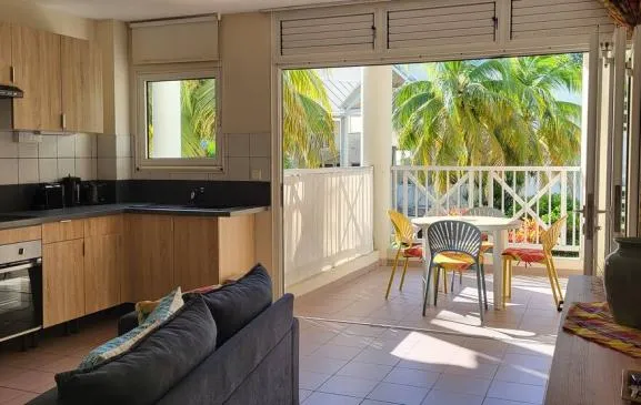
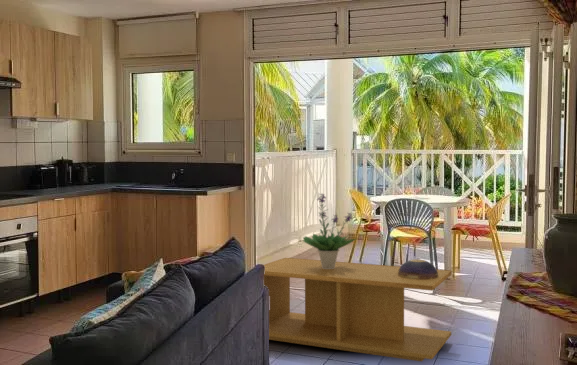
+ potted plant [301,192,358,269]
+ decorative bowl [398,258,438,280]
+ coffee table [248,257,453,363]
